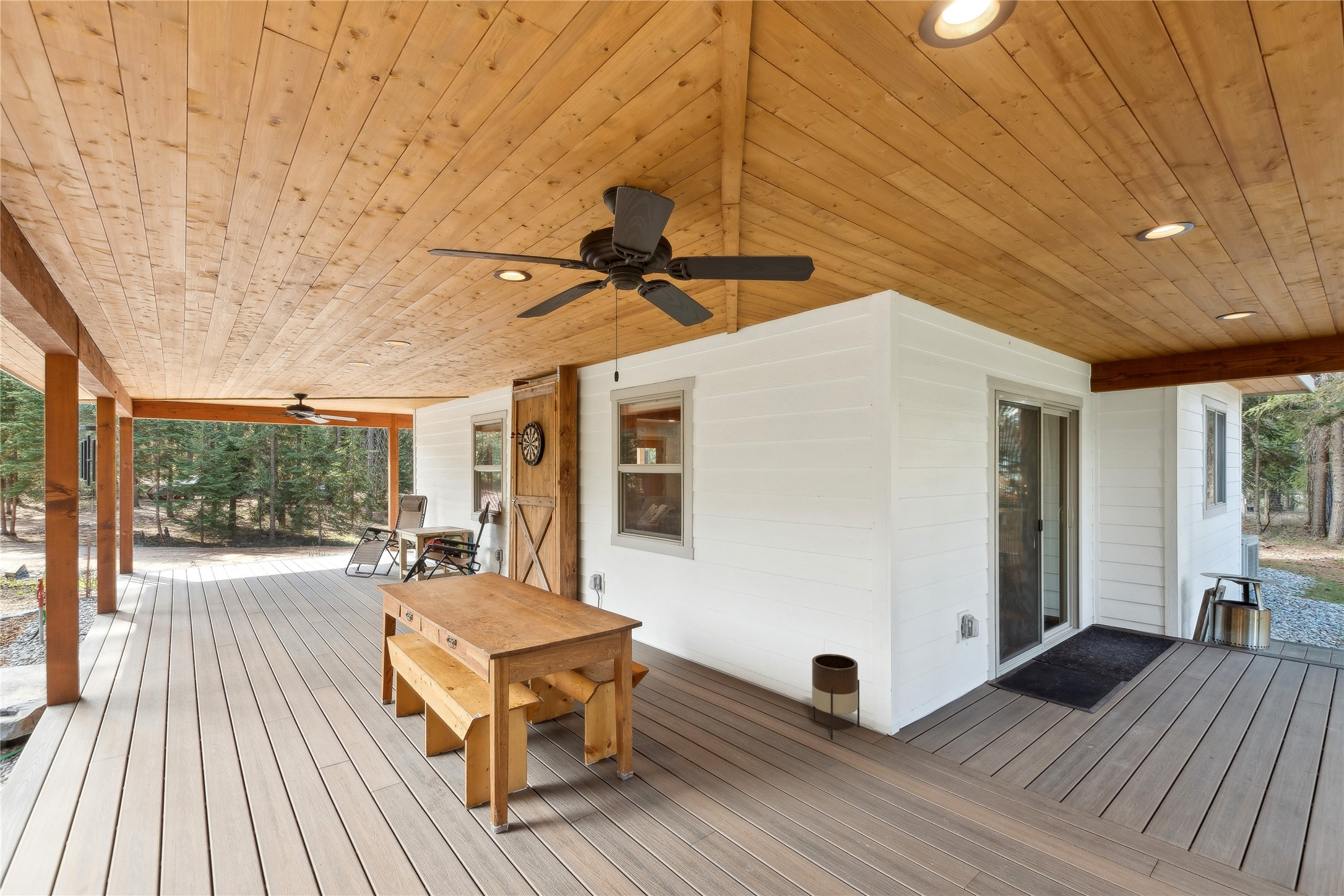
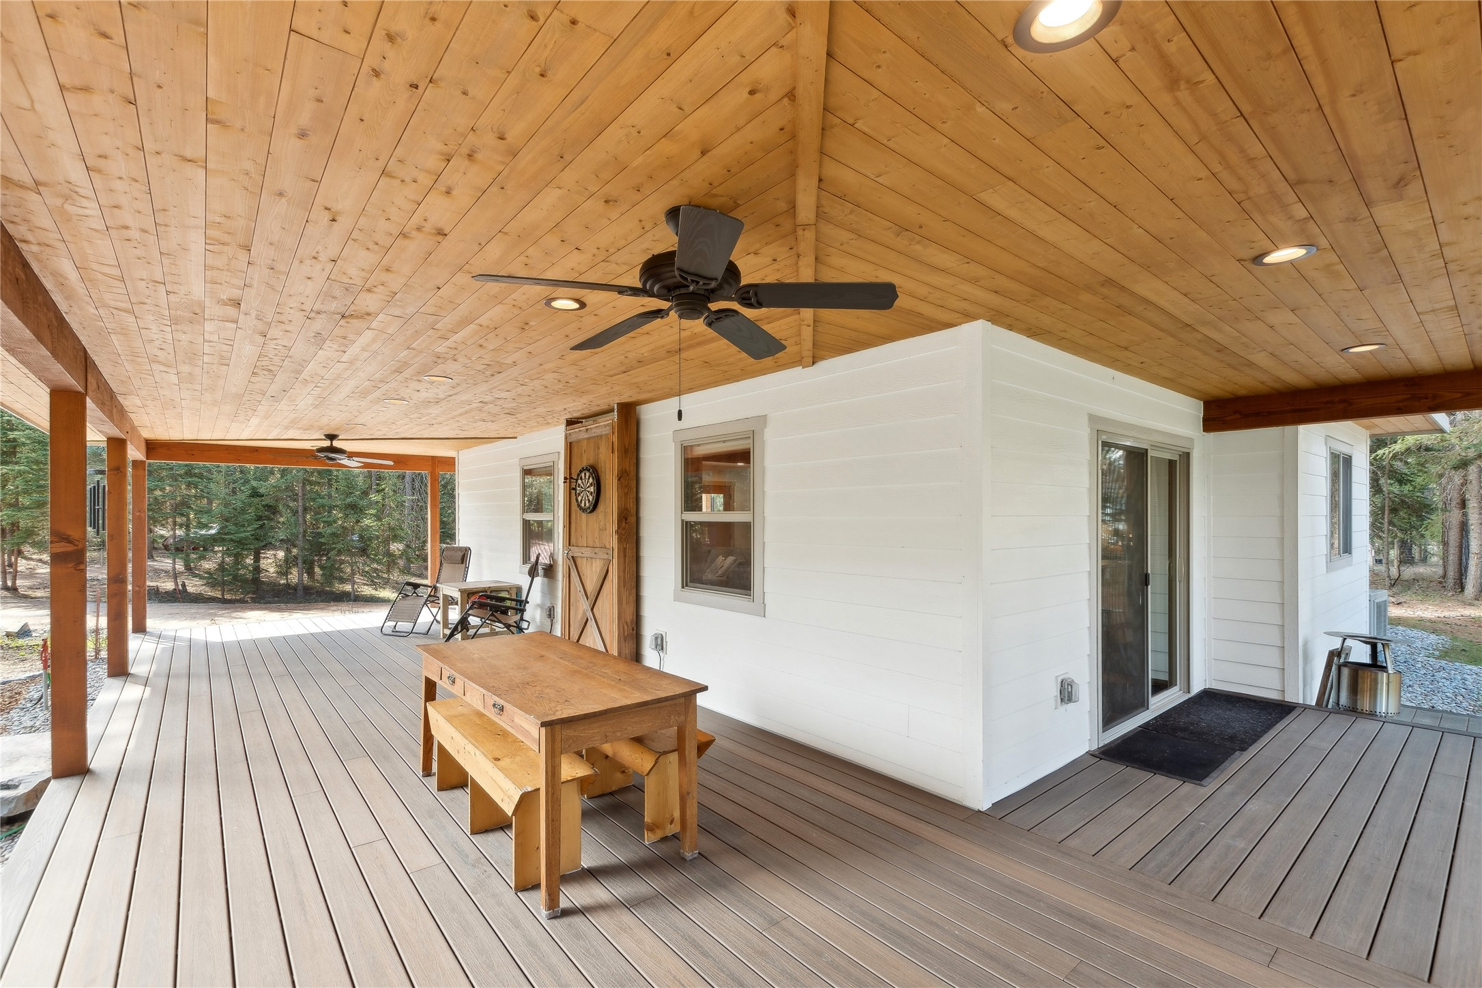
- planter [811,653,860,741]
